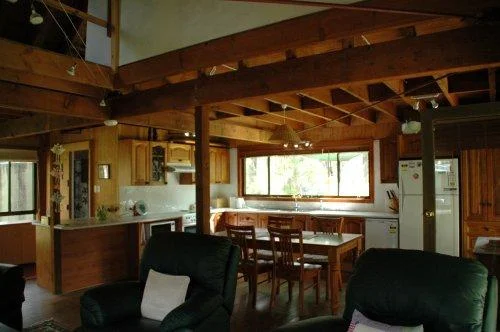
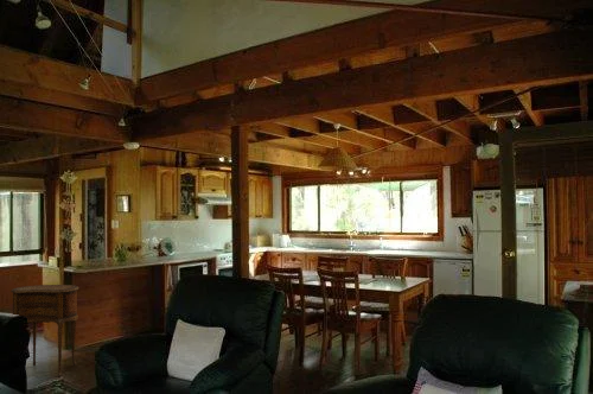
+ side table [9,284,79,377]
